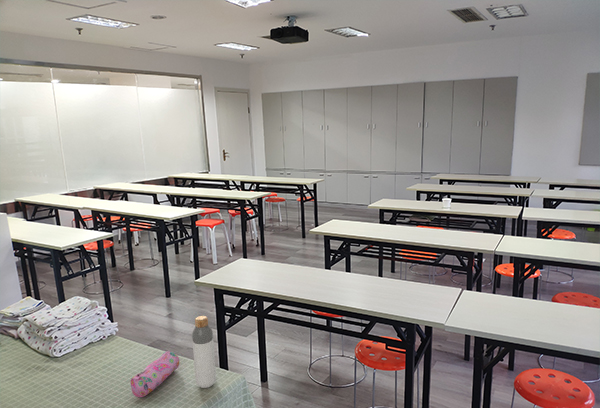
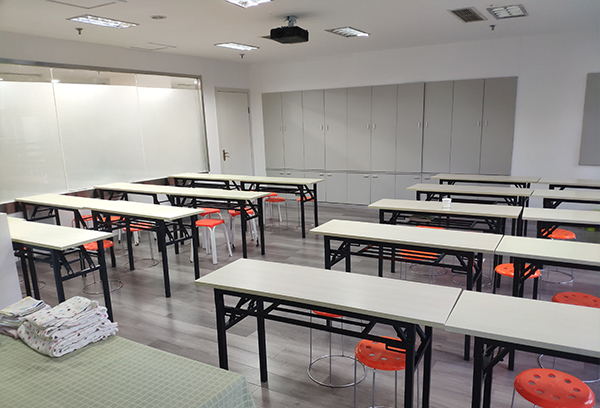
- bottle [191,315,217,389]
- pencil case [129,350,180,398]
